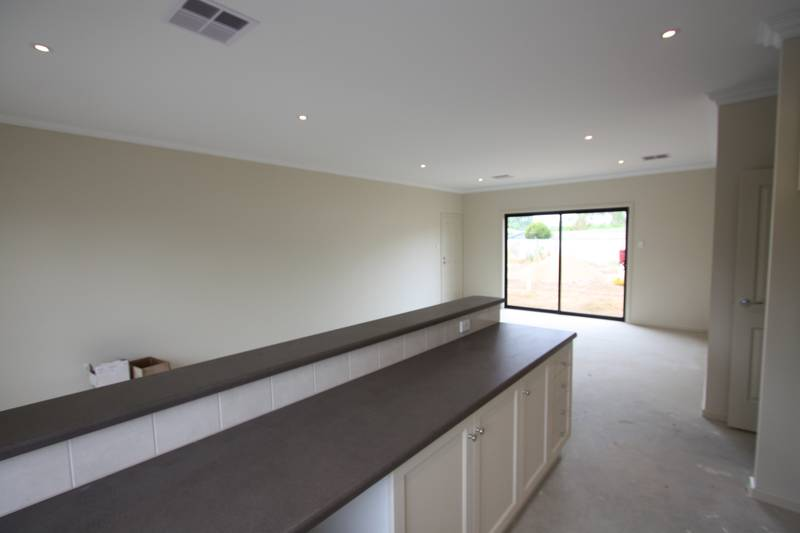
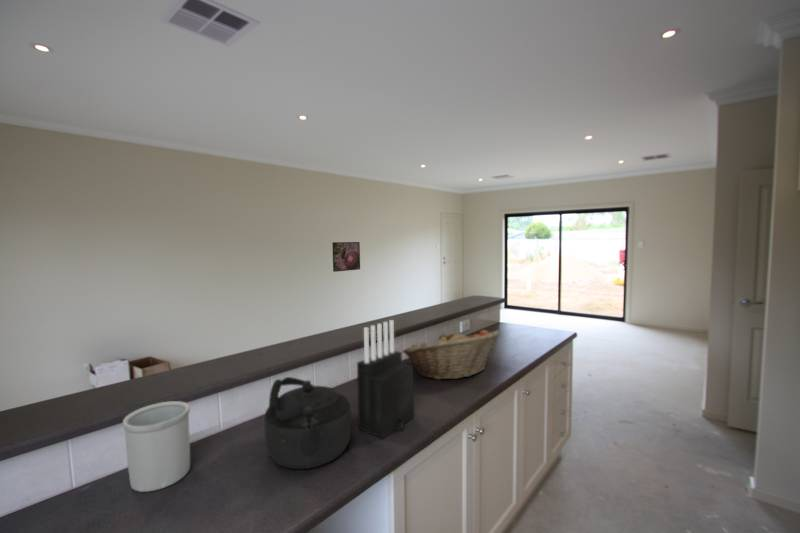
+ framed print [331,241,361,273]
+ knife block [356,319,415,440]
+ utensil holder [122,400,191,493]
+ fruit basket [401,329,501,380]
+ kettle [263,376,352,470]
